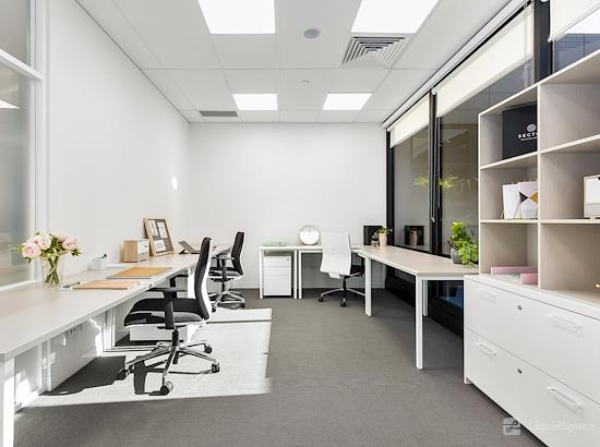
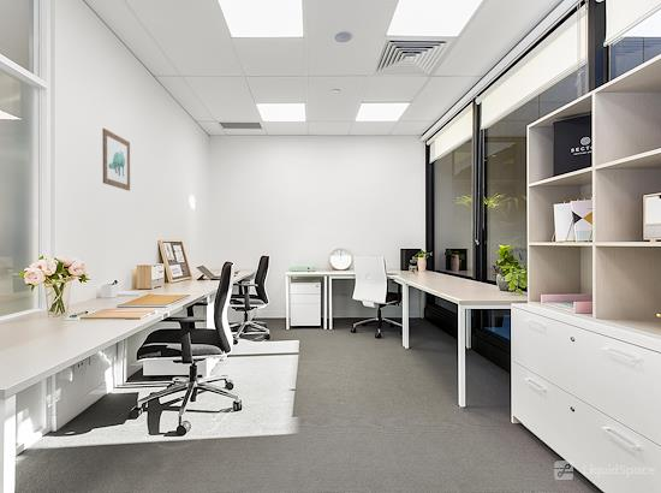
+ wall art [101,127,131,191]
